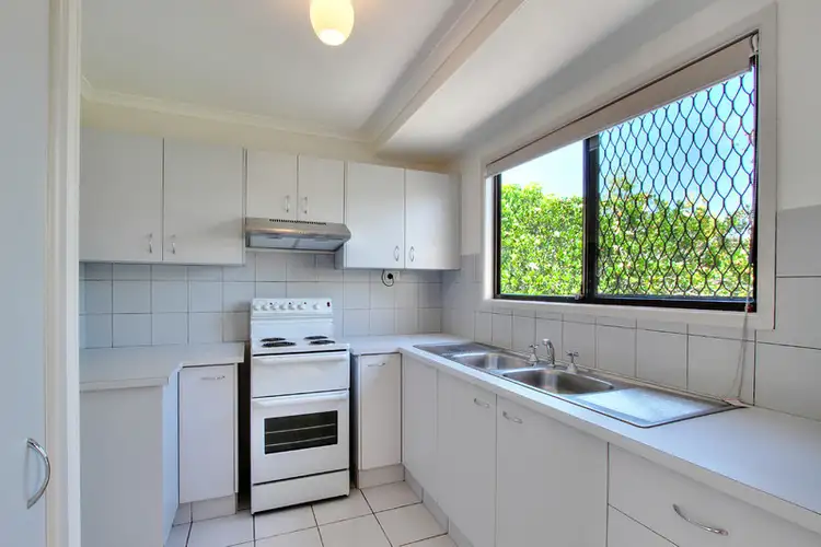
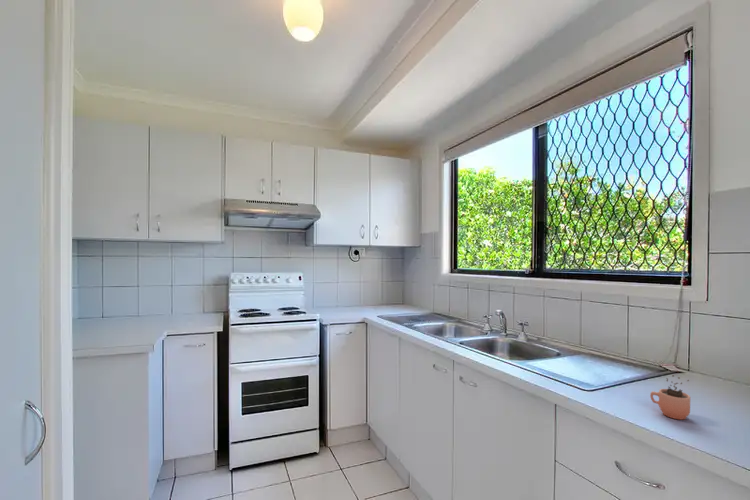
+ cocoa [649,369,691,421]
